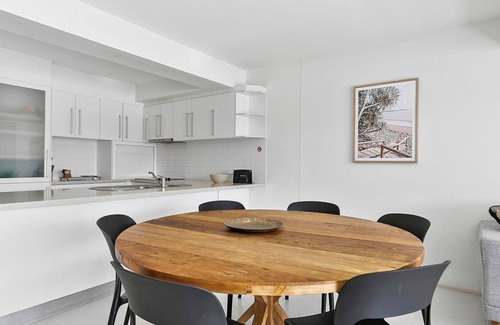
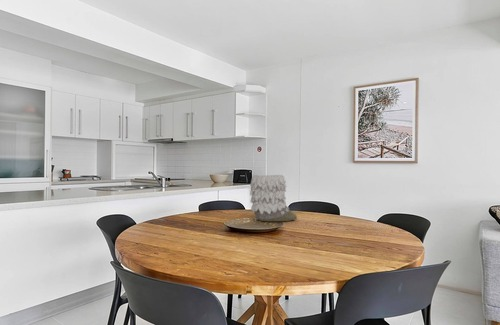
+ vase [249,174,298,222]
